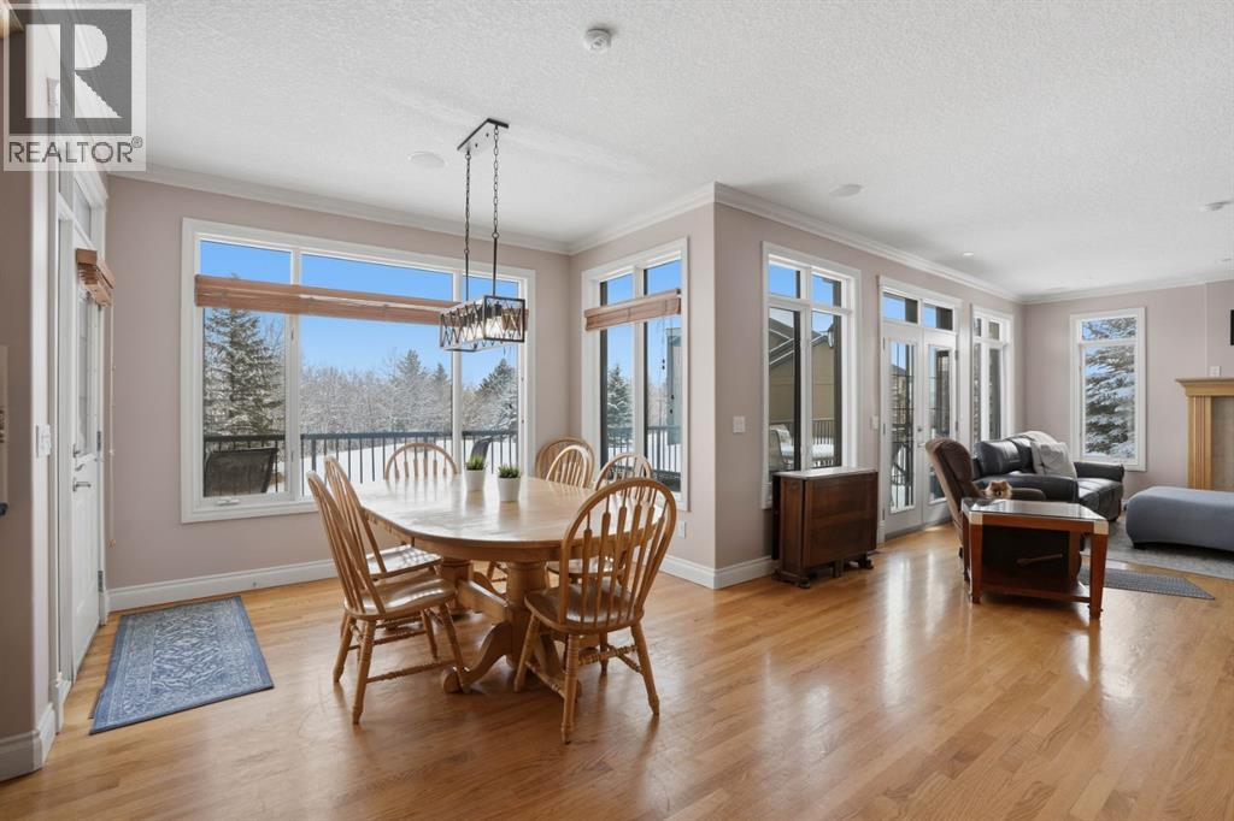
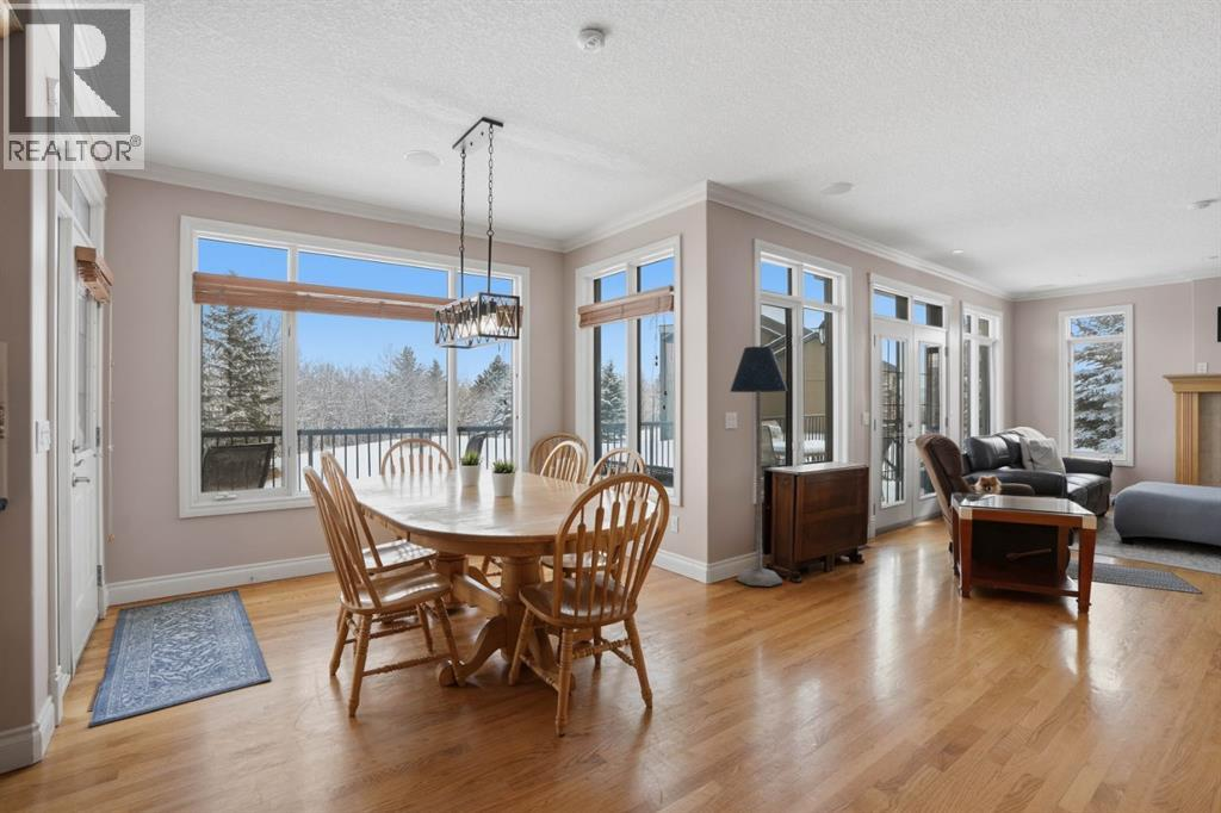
+ floor lamp [729,346,789,588]
